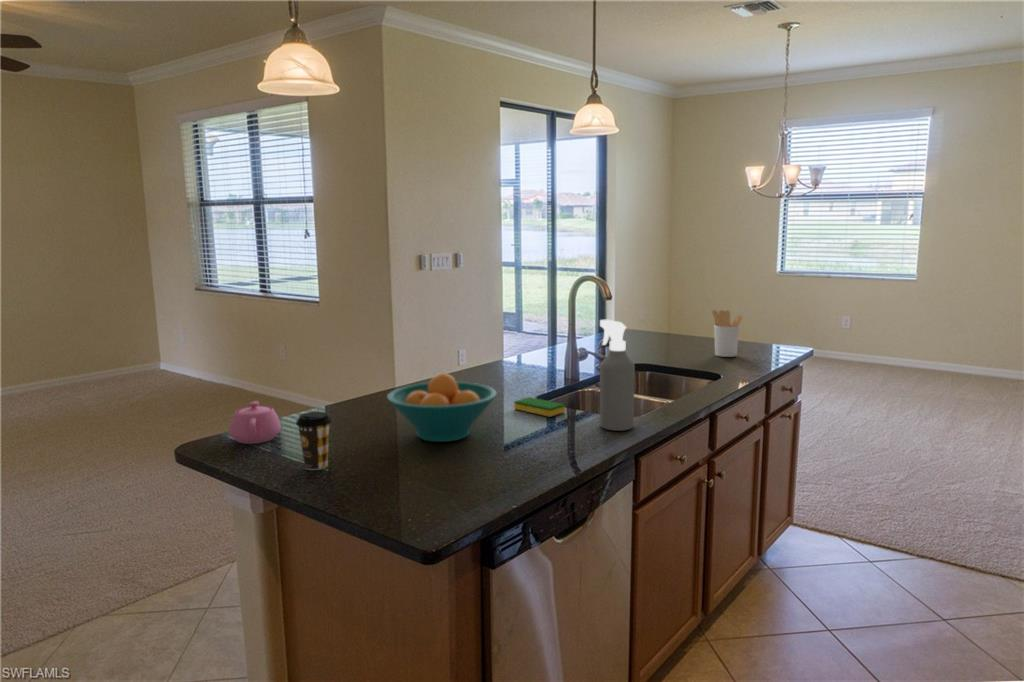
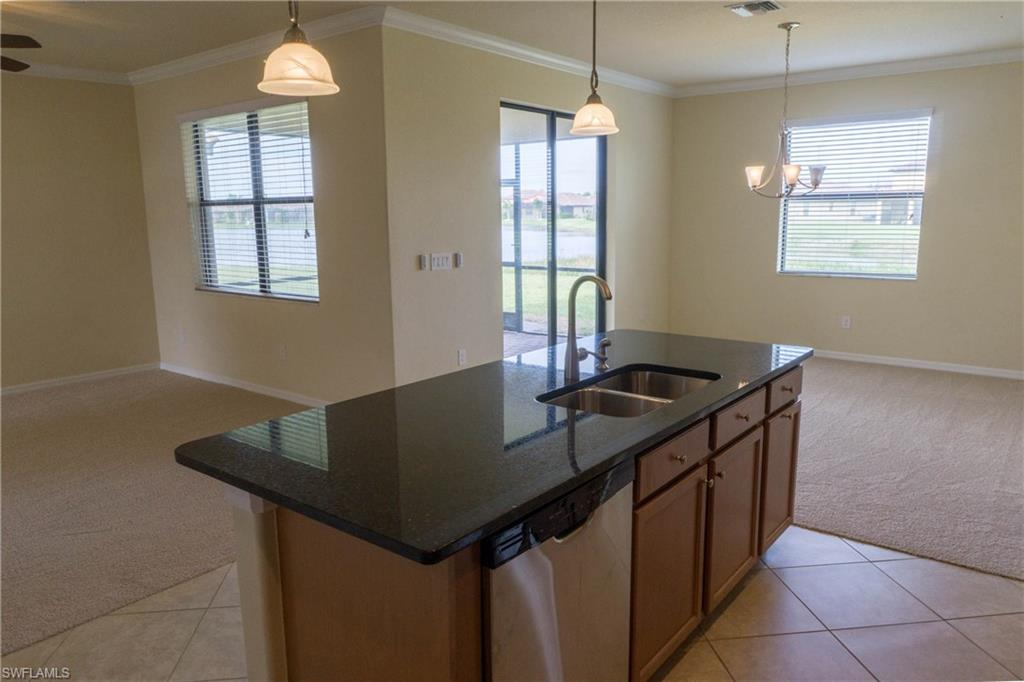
- spray bottle [599,319,636,432]
- teapot [228,400,282,445]
- utensil holder [711,309,745,358]
- coffee cup [295,411,333,471]
- dish sponge [513,396,566,418]
- fruit bowl [386,372,498,443]
